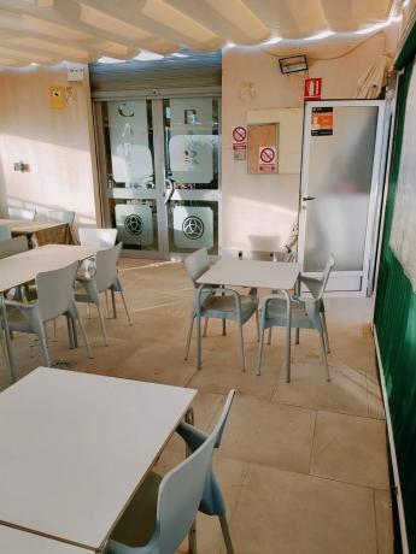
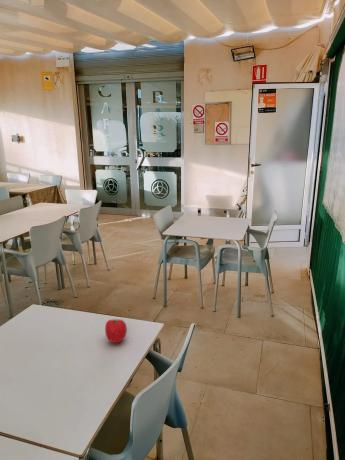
+ fruit [104,318,128,344]
